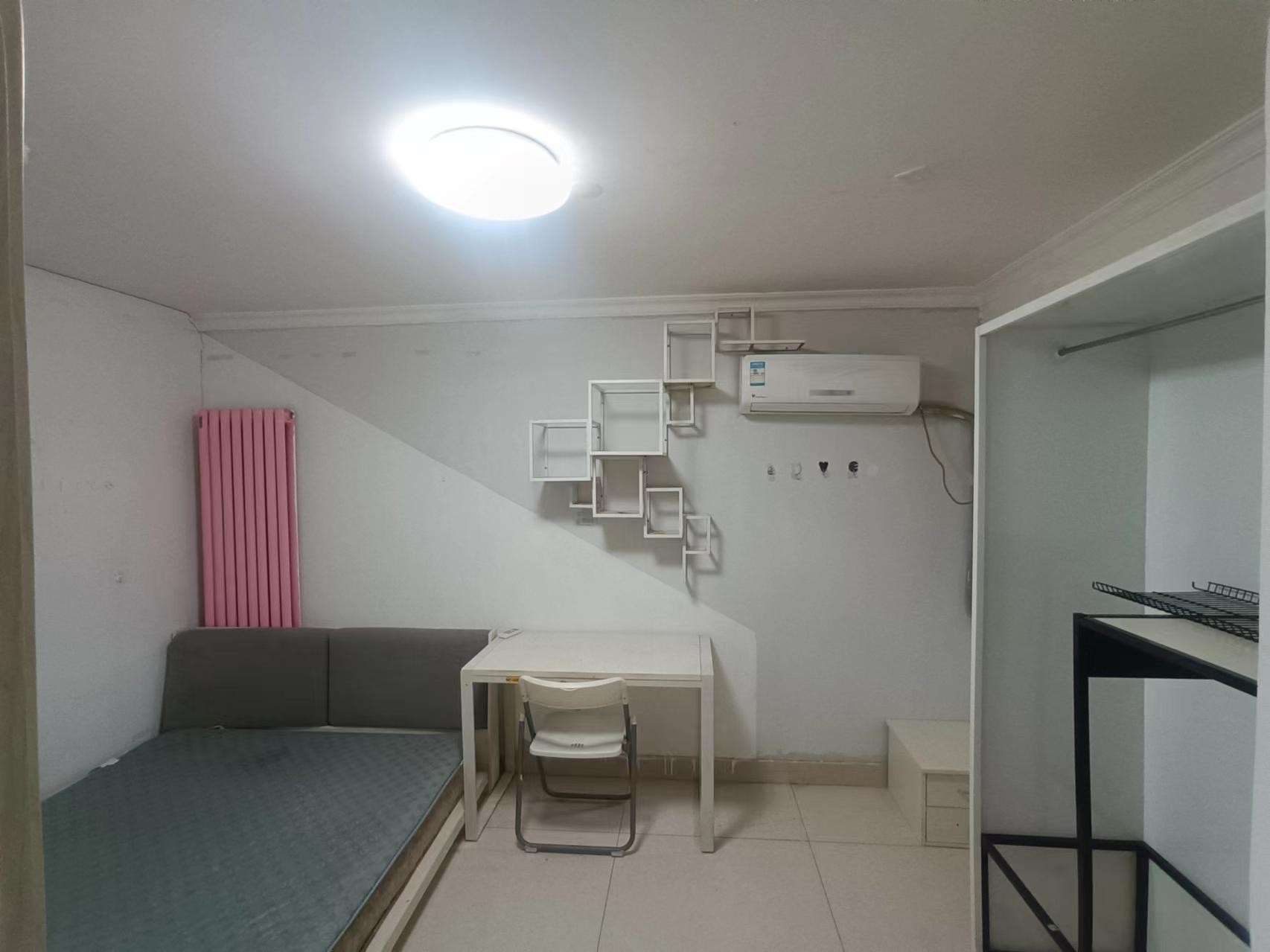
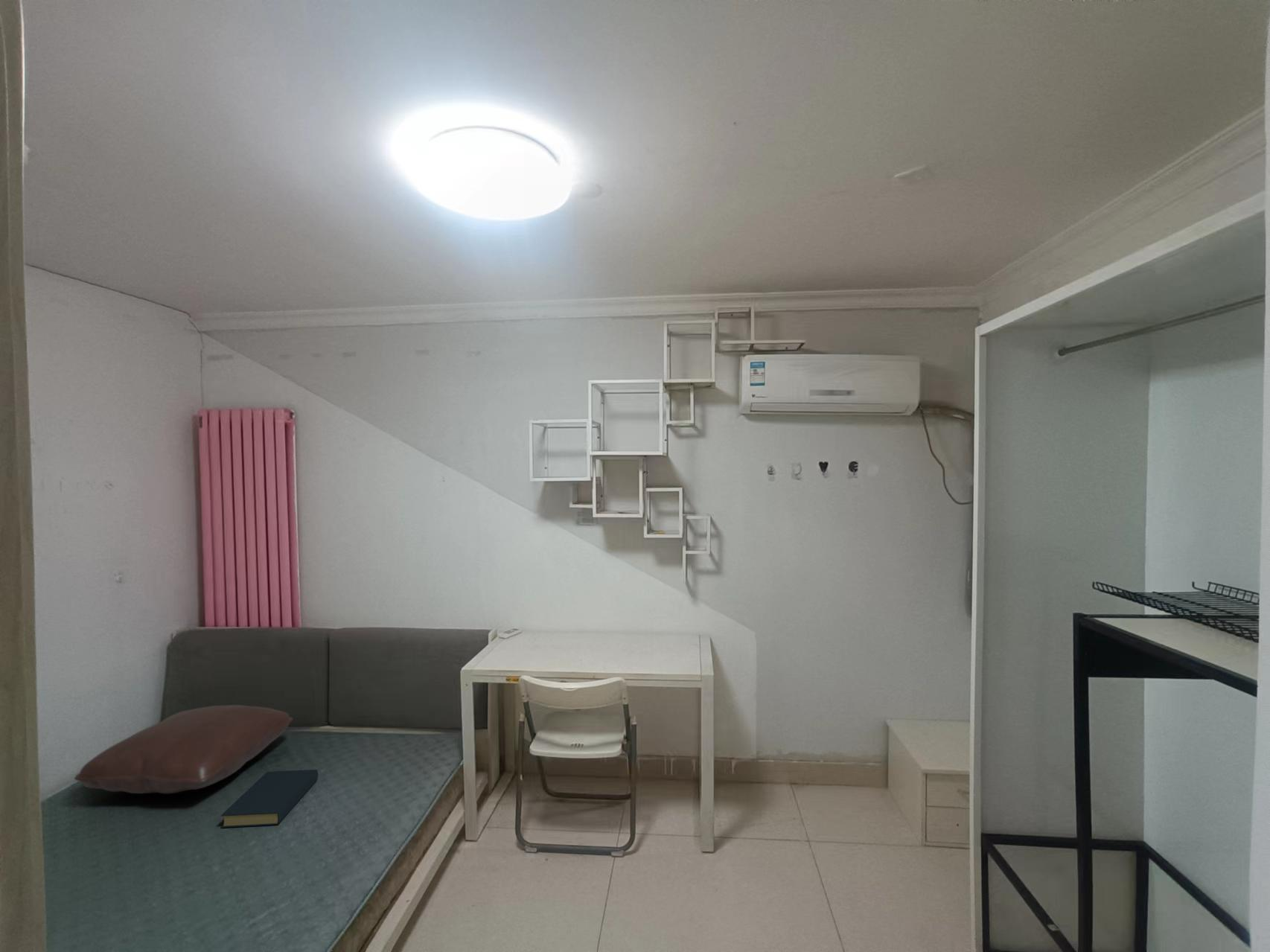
+ pillow [74,704,293,794]
+ hardback book [220,769,319,828]
